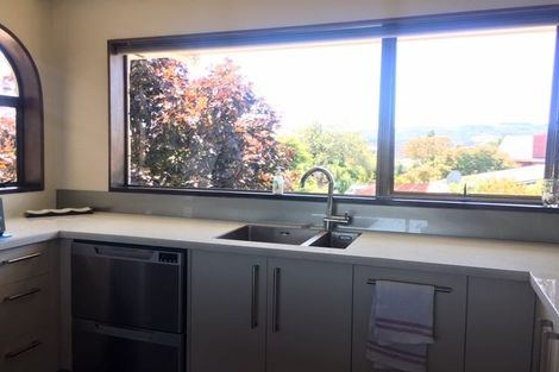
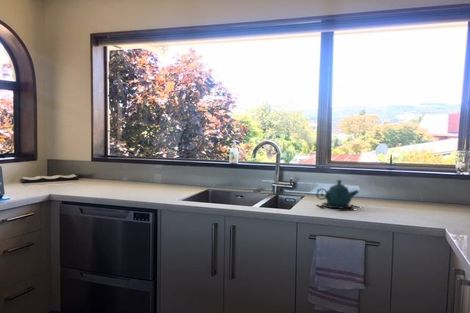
+ teapot [314,179,360,211]
